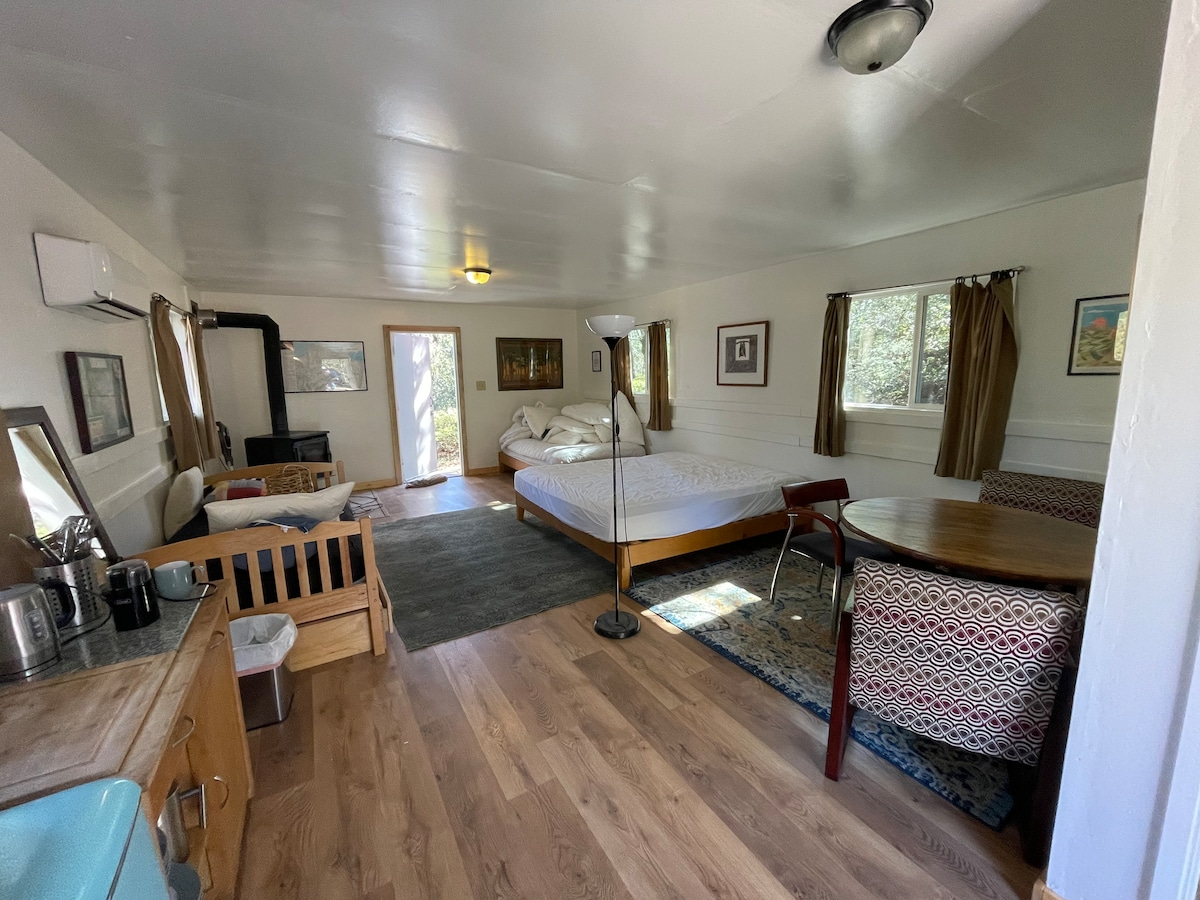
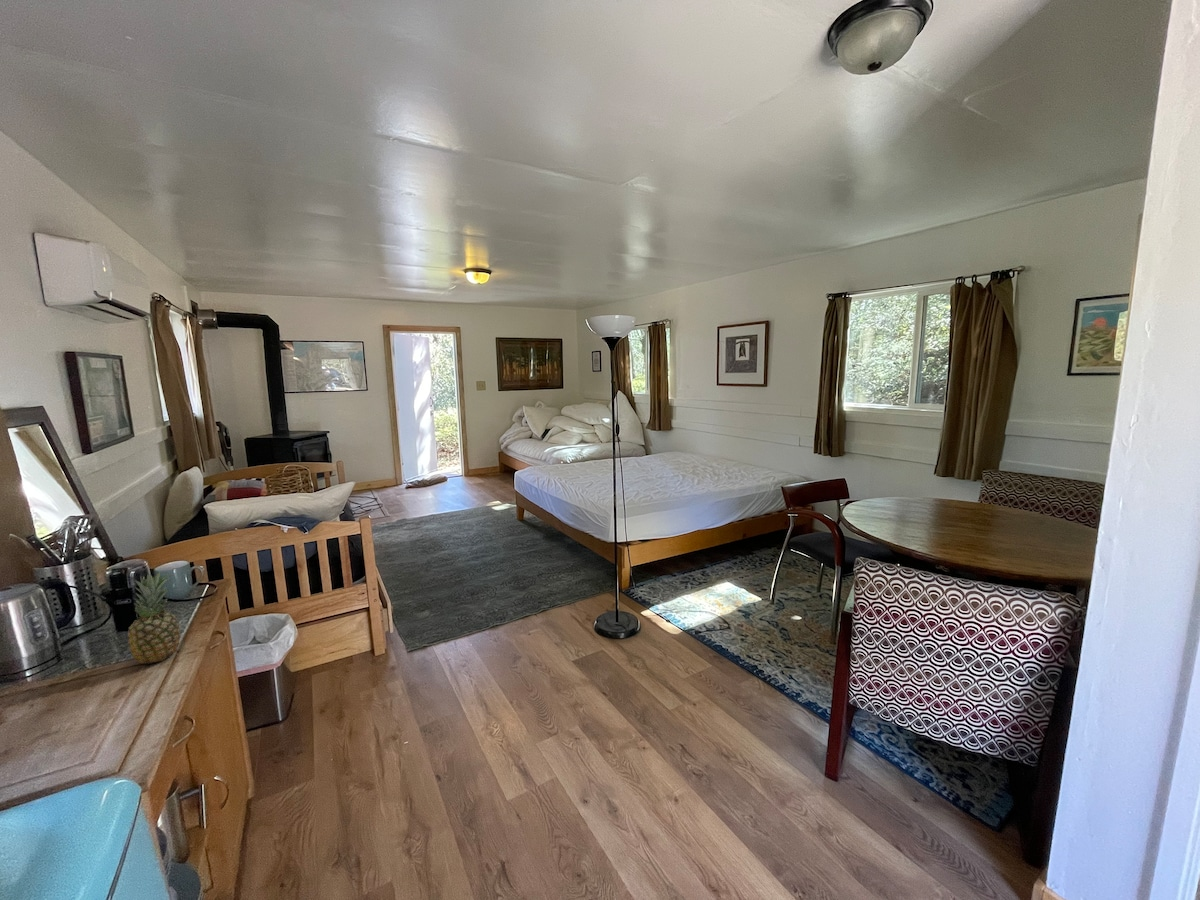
+ fruit [127,571,182,665]
